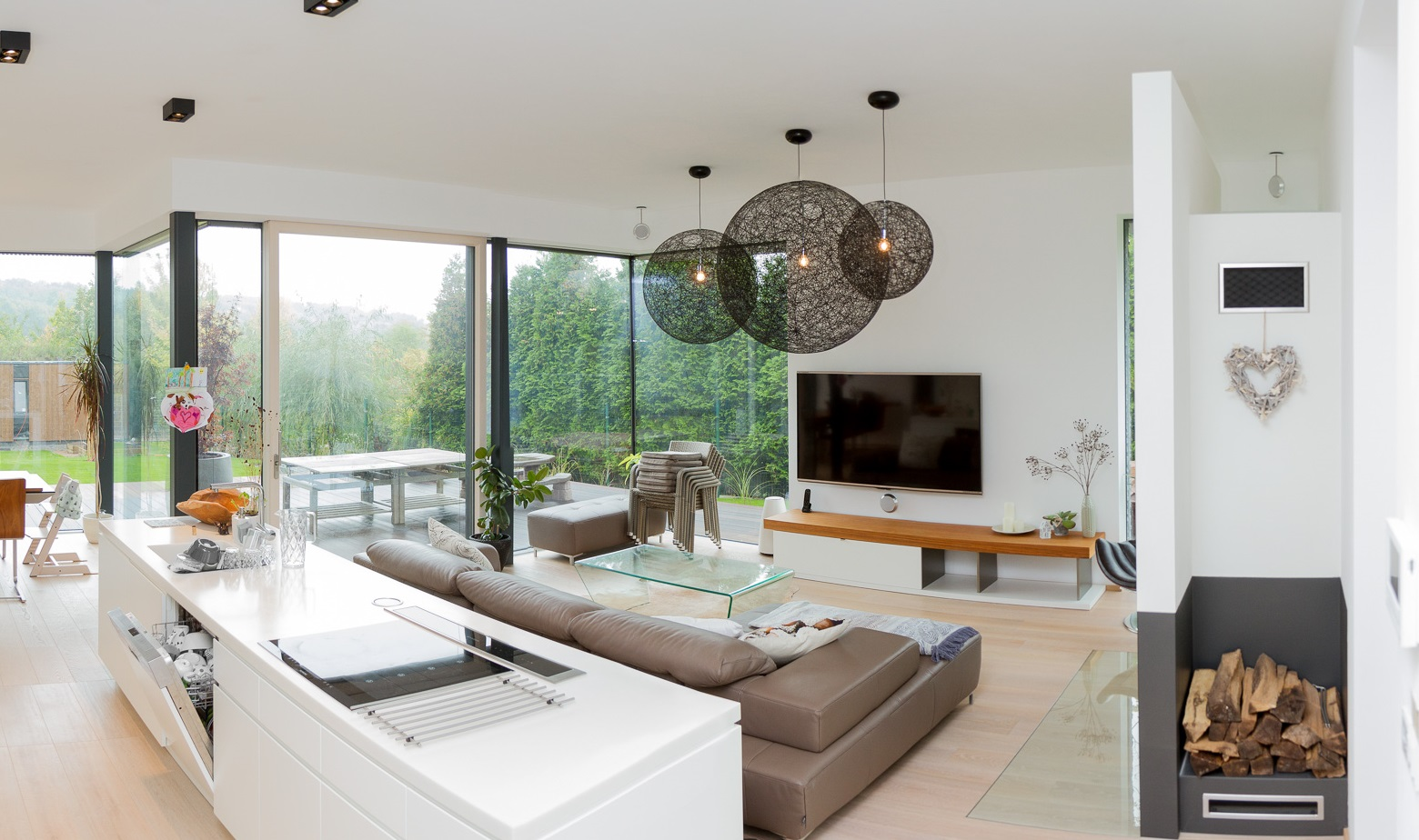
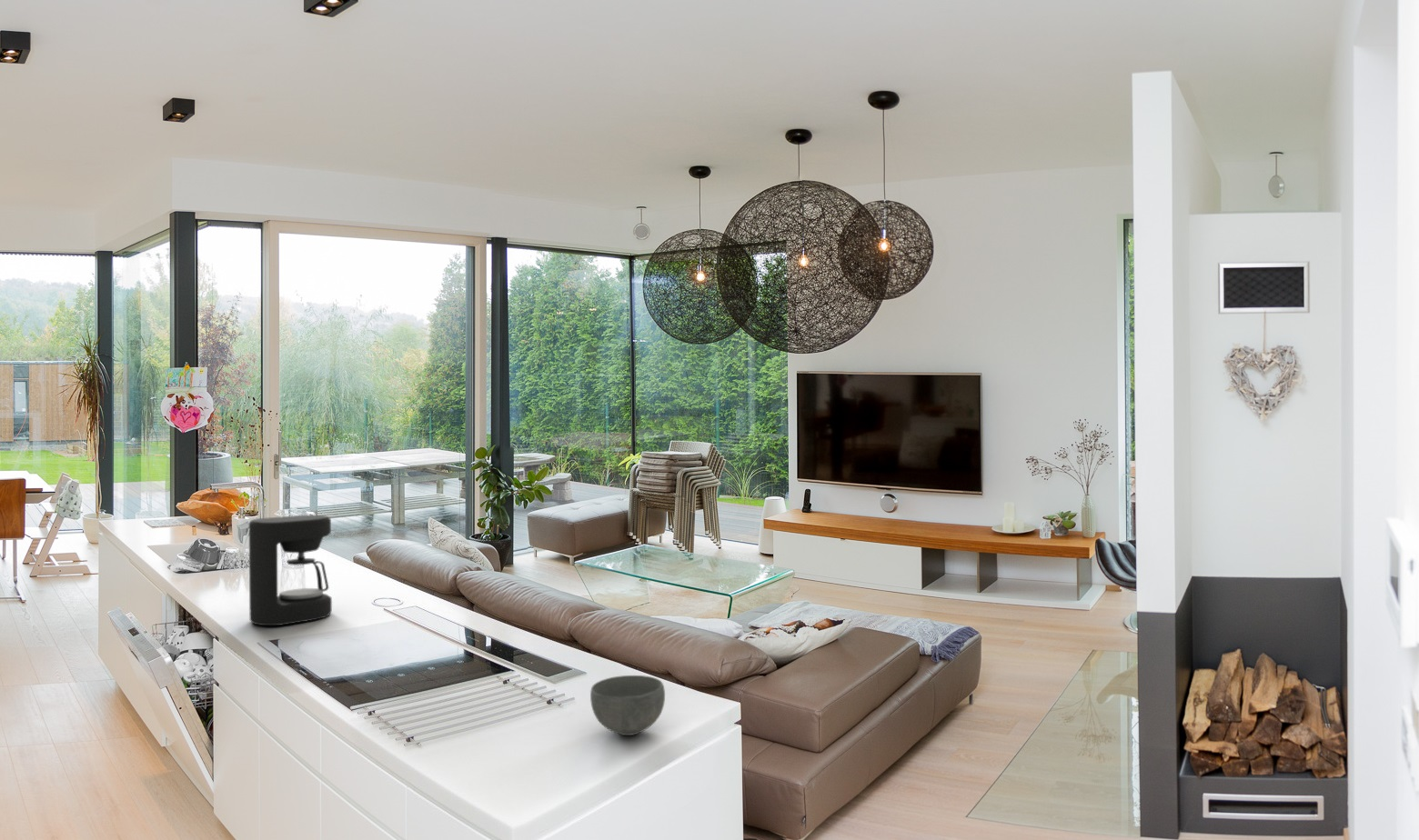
+ coffee maker [248,515,333,626]
+ bowl [589,675,666,736]
